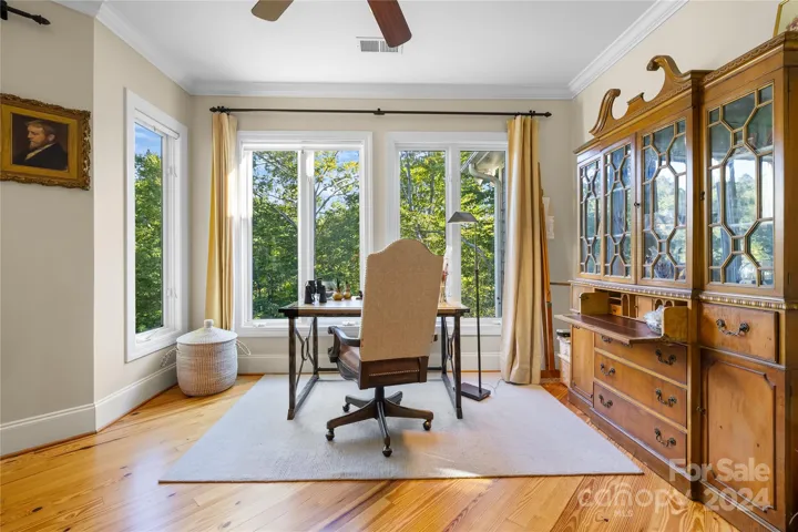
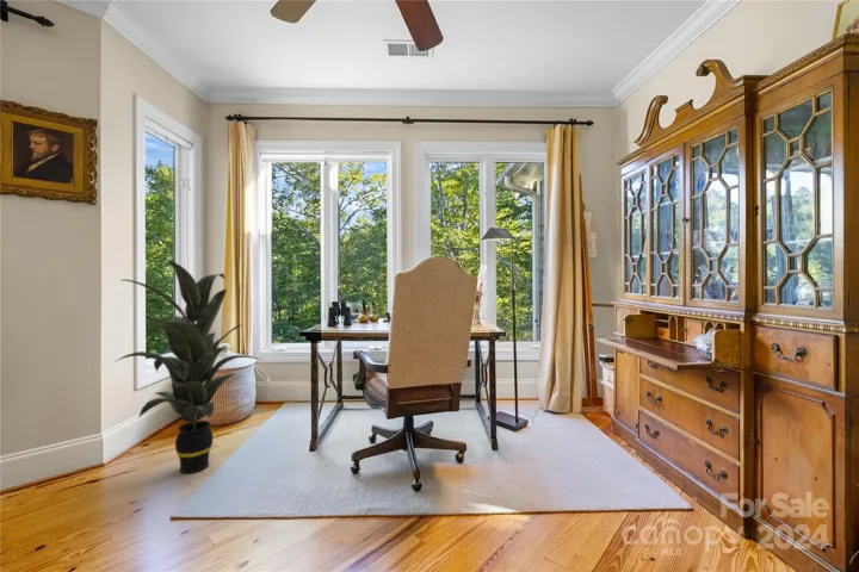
+ indoor plant [111,259,264,474]
